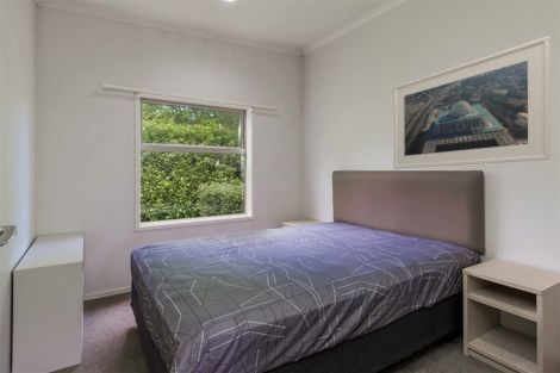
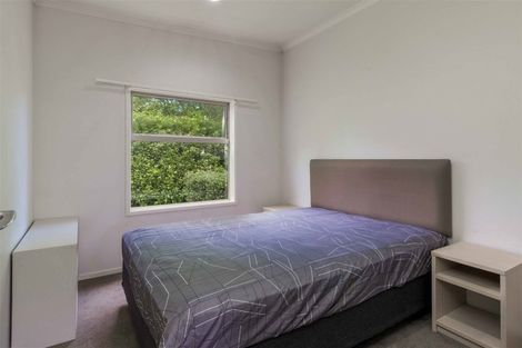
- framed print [392,35,552,170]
